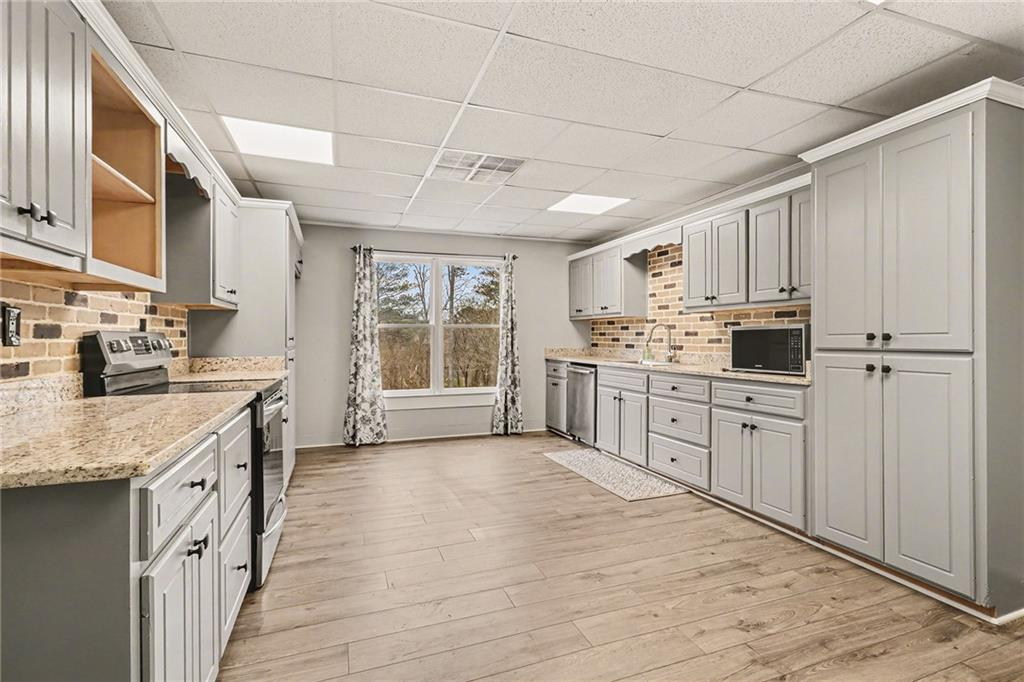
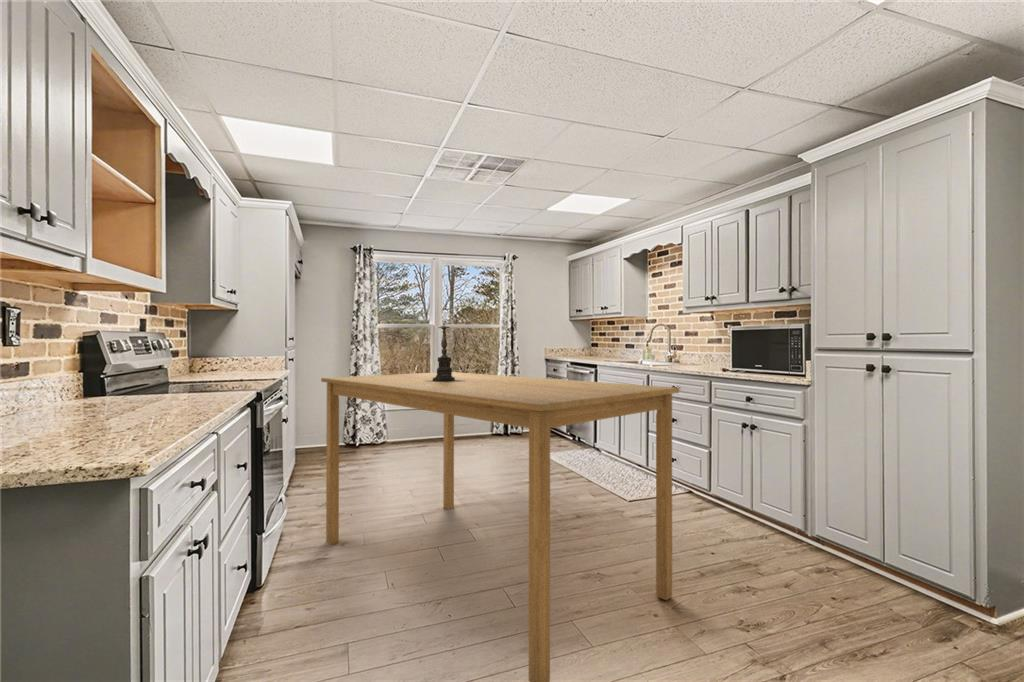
+ dining table [320,371,680,682]
+ candle holder [427,324,467,383]
